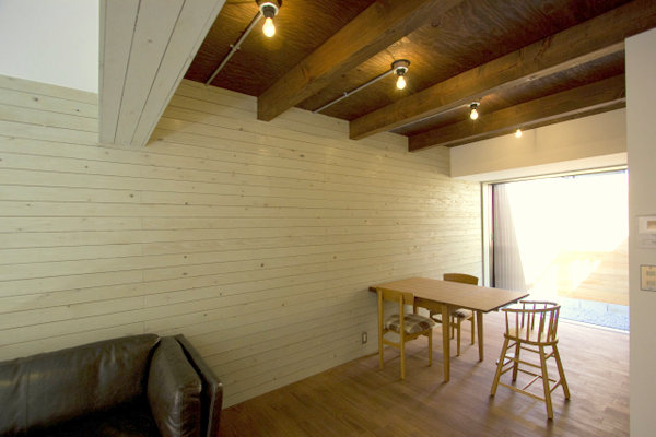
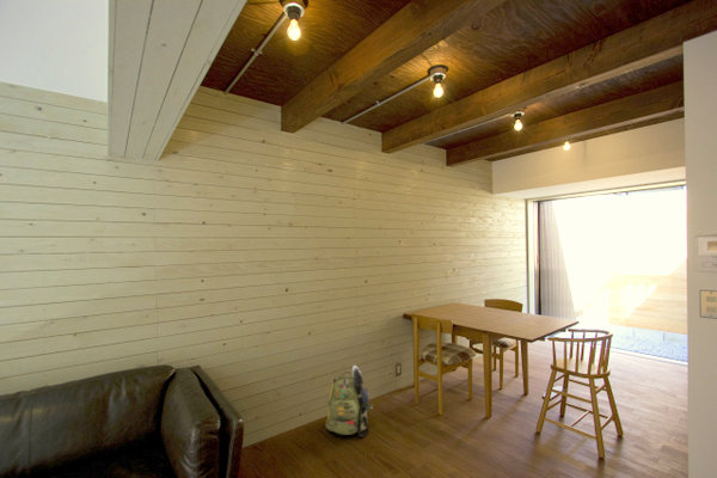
+ backpack [325,363,373,439]
